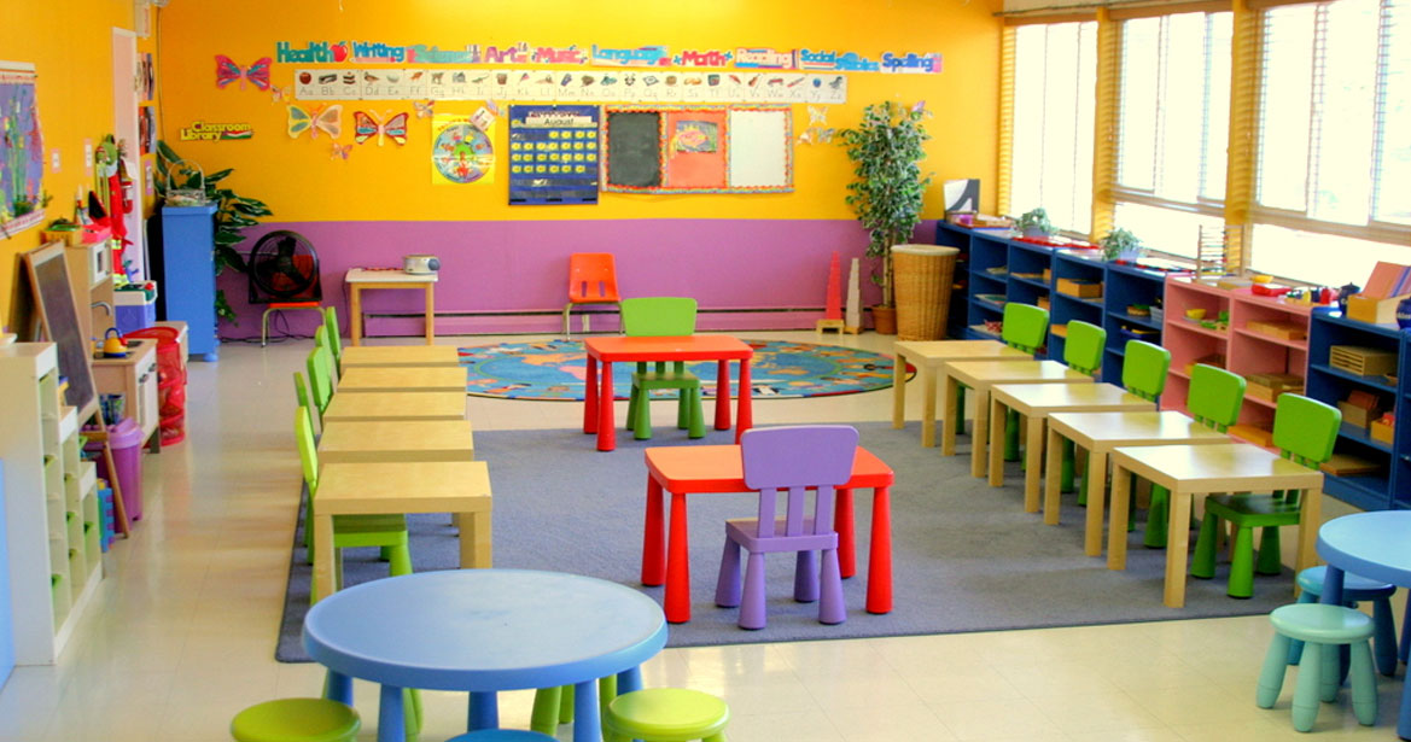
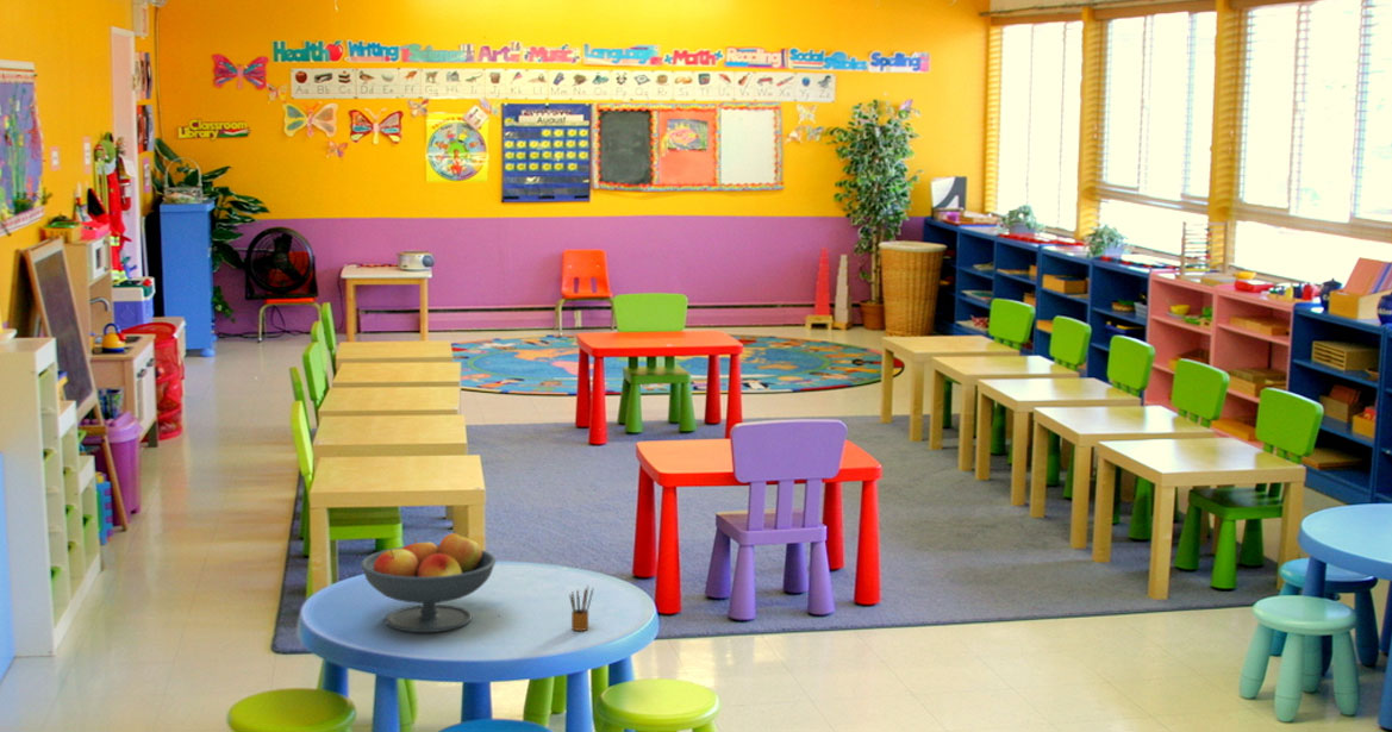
+ pencil box [569,584,594,632]
+ fruit bowl [360,531,498,633]
